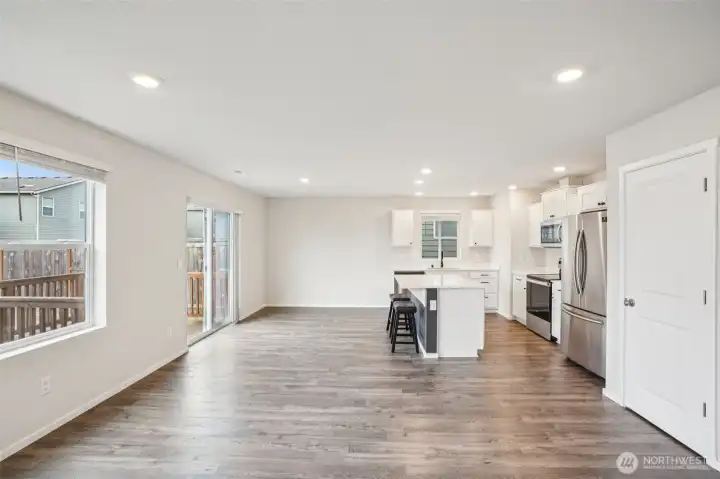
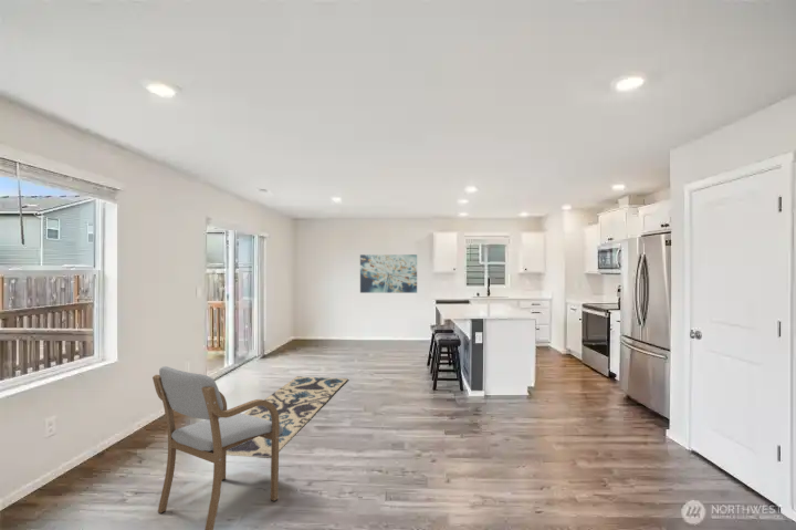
+ wall art [359,253,418,294]
+ rug [227,375,349,458]
+ armchair [151,365,283,530]
